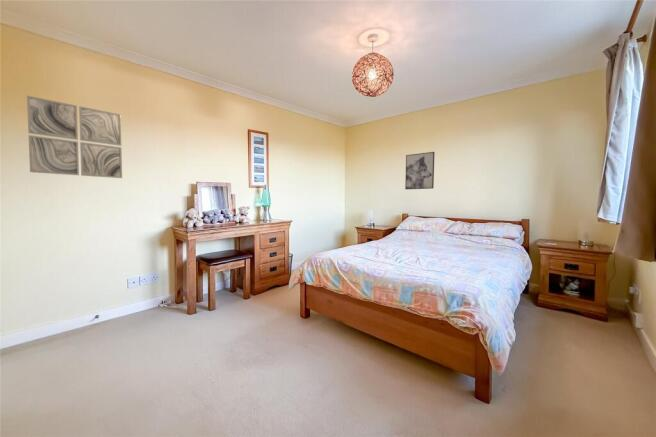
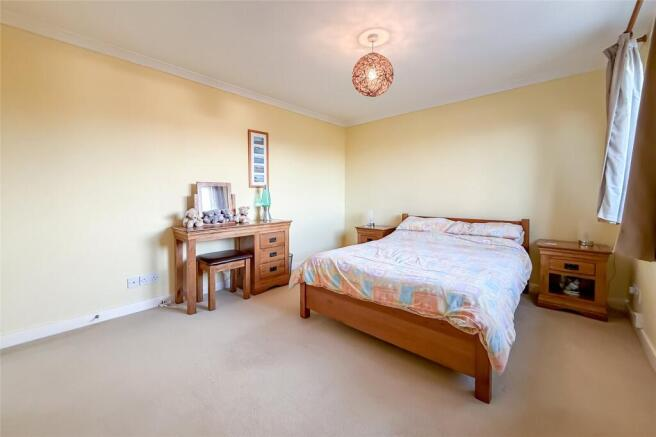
- wall art [404,151,436,190]
- wall art [26,95,123,179]
